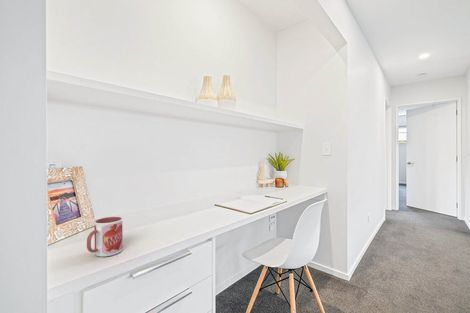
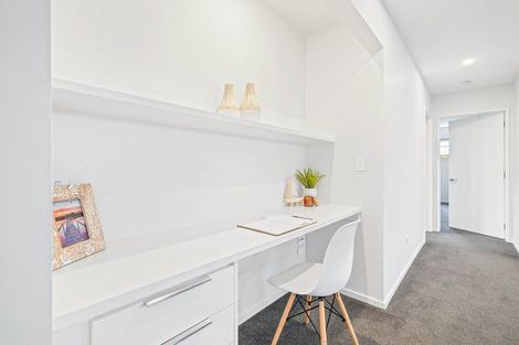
- mug [86,216,124,258]
